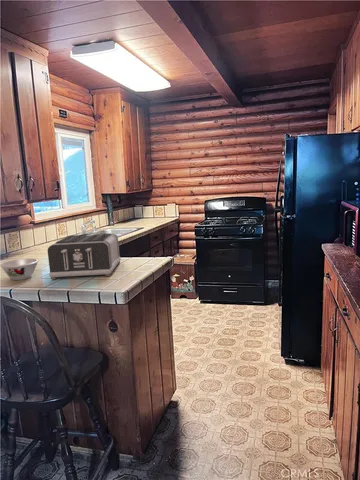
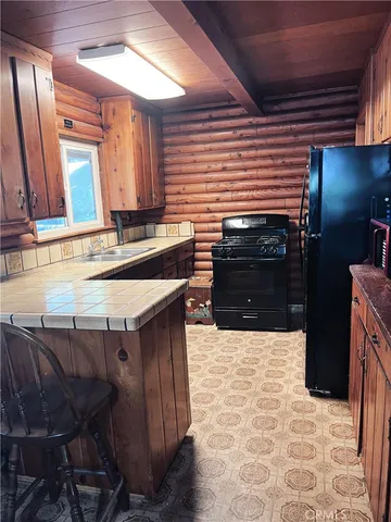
- toaster [47,233,121,280]
- bowl [0,258,39,281]
